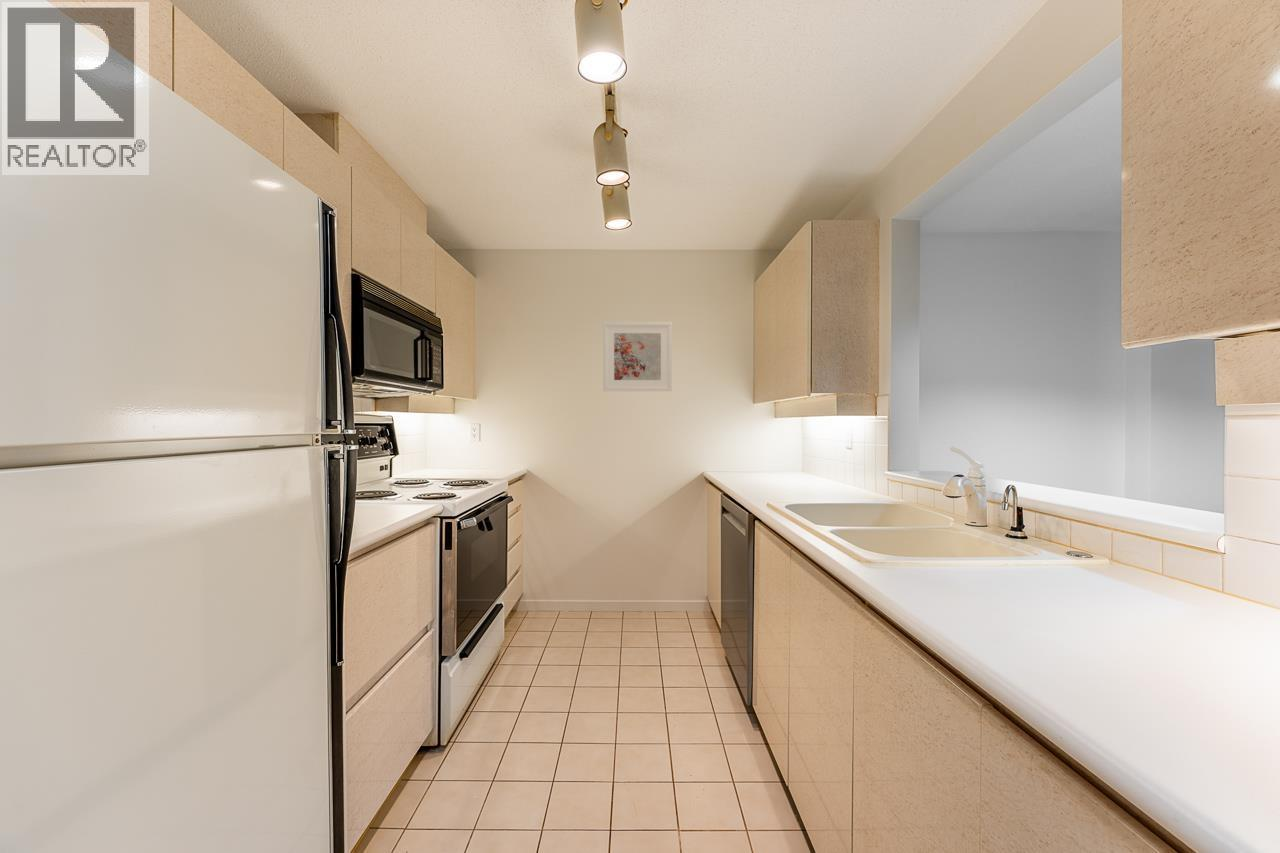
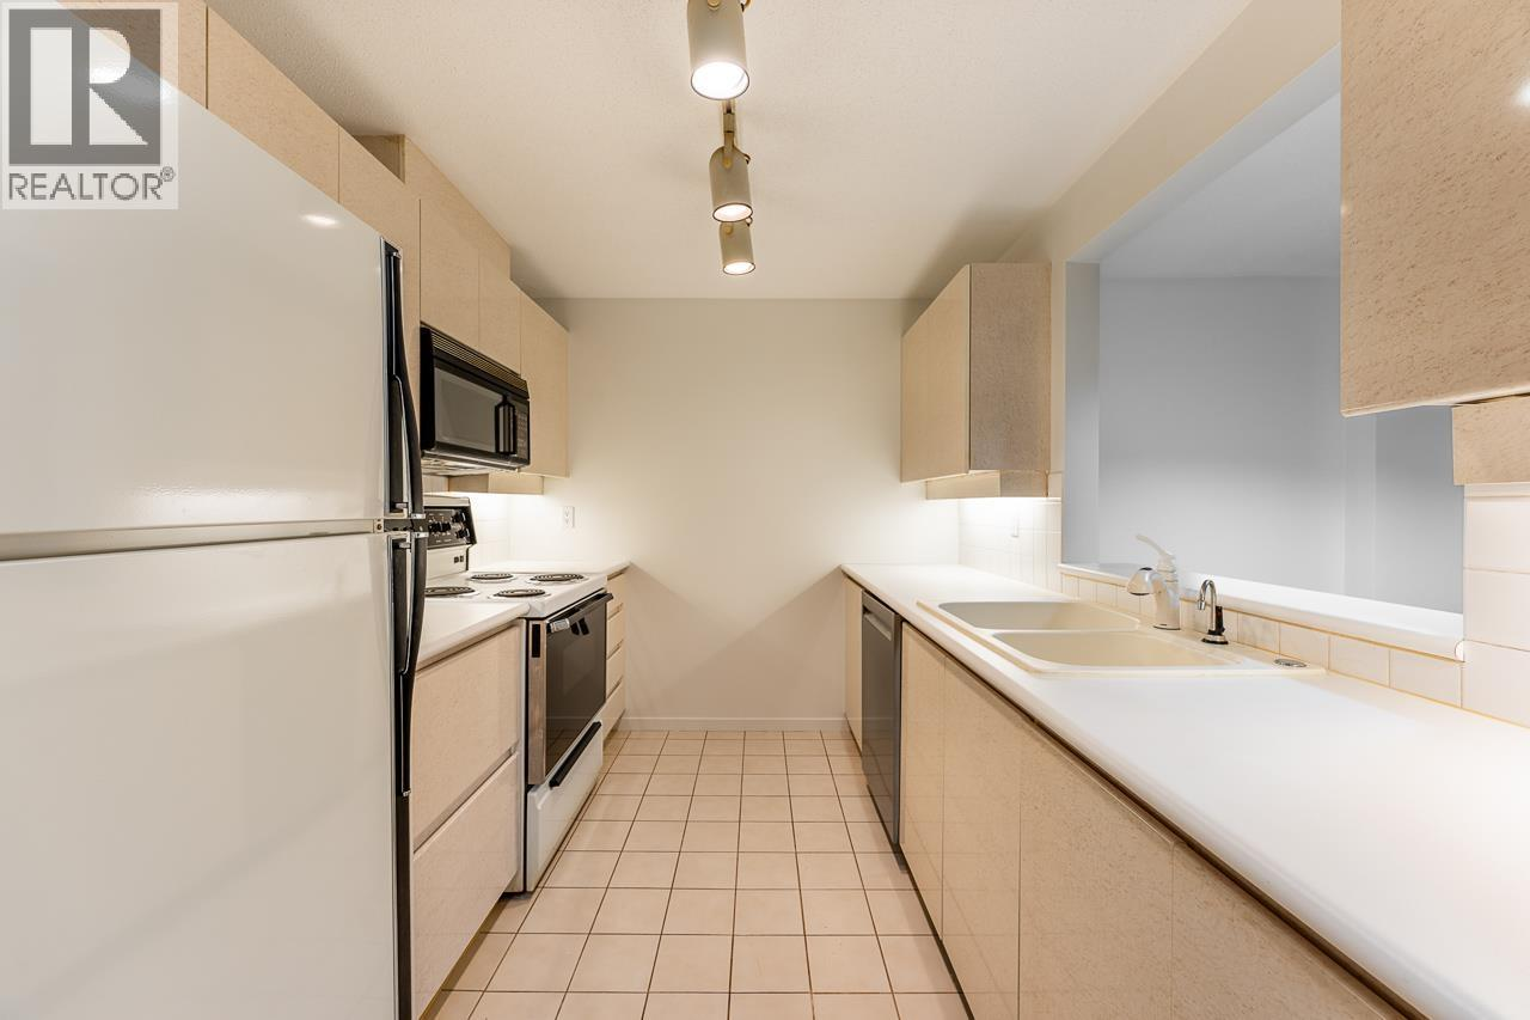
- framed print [602,321,673,392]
